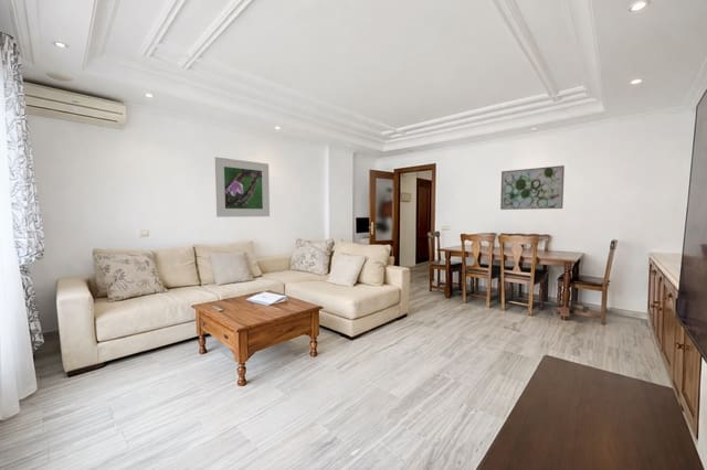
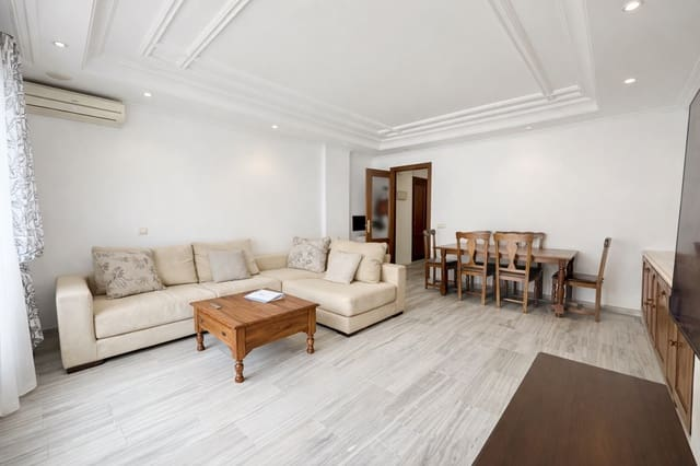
- wall art [499,164,566,211]
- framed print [214,156,271,218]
